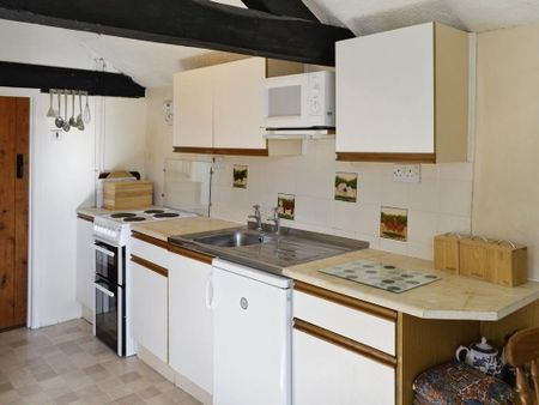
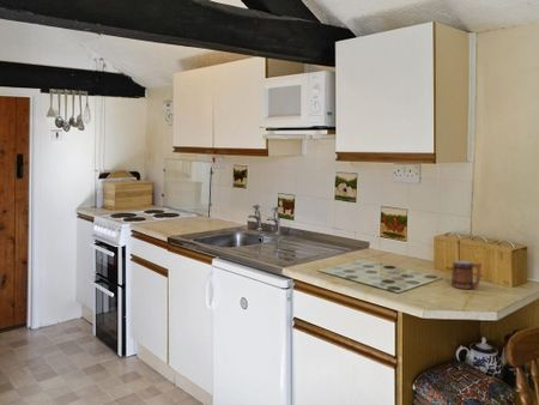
+ mug [450,260,483,290]
